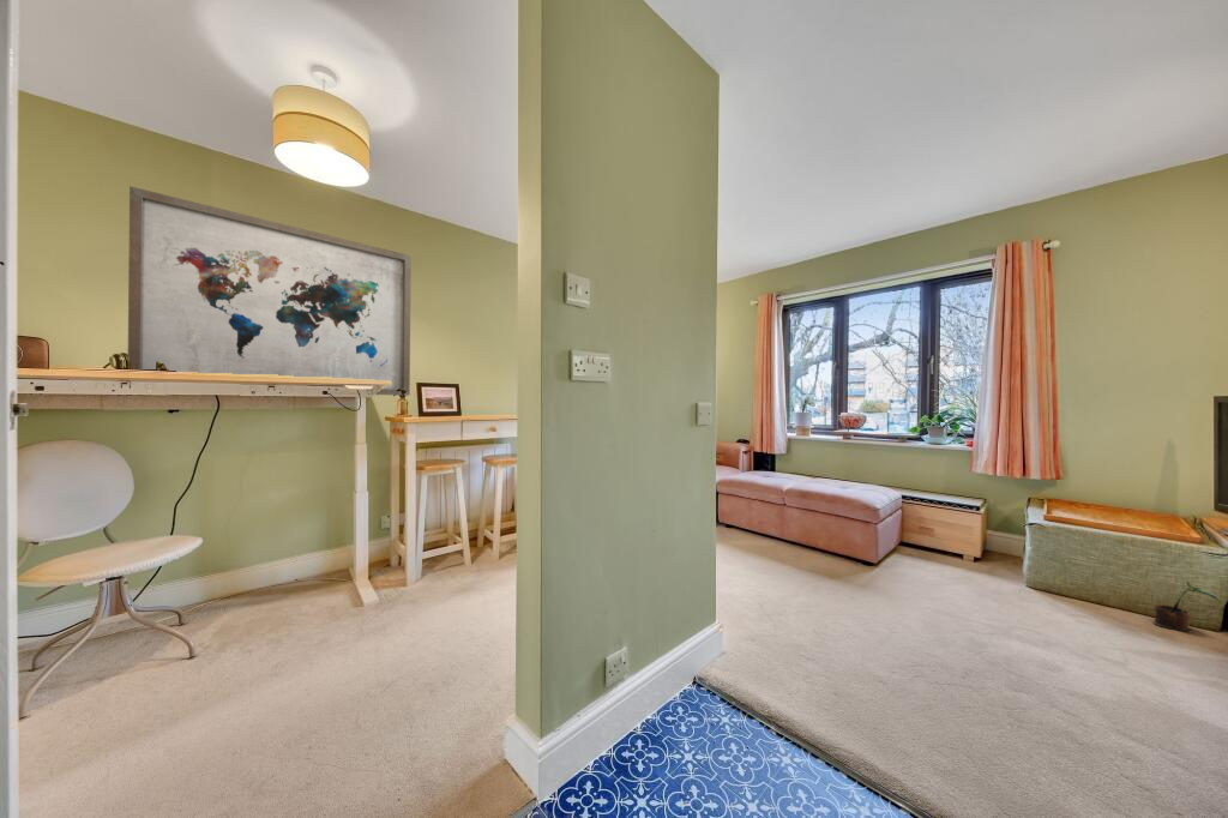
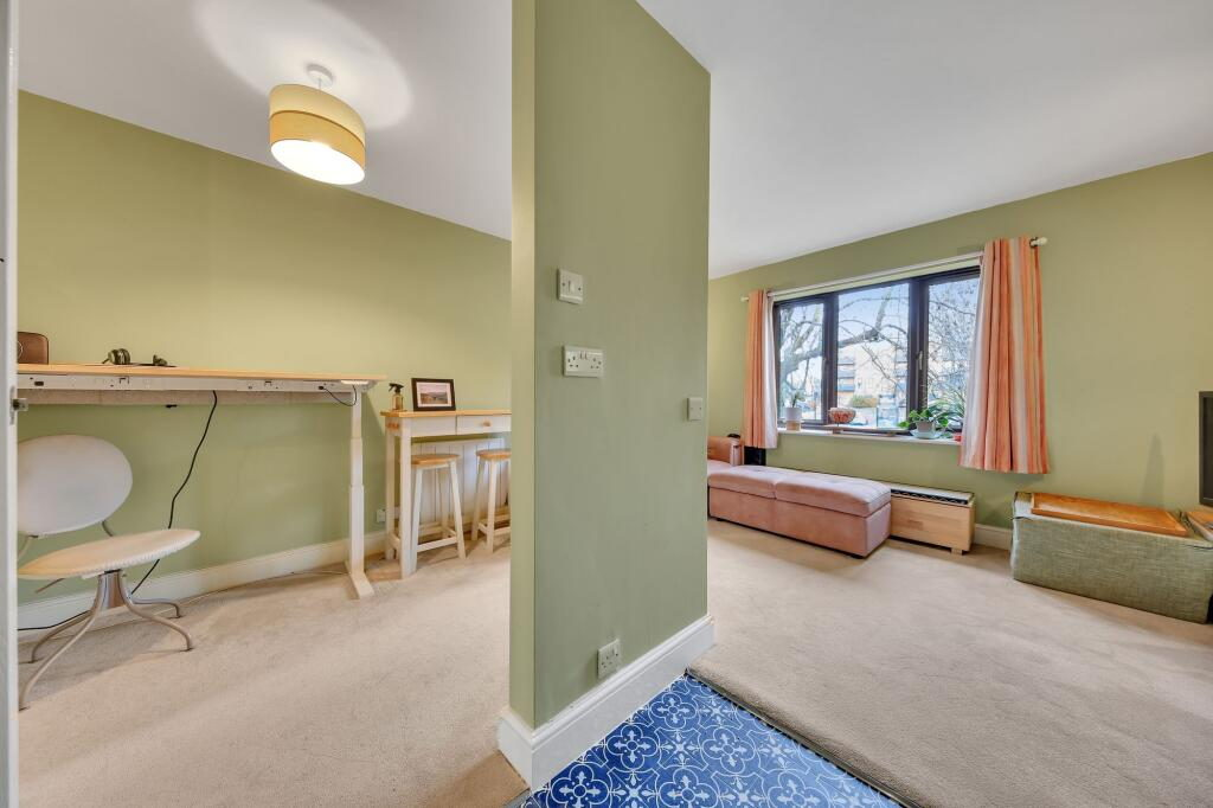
- potted plant [1151,581,1222,633]
- wall art [127,185,413,397]
